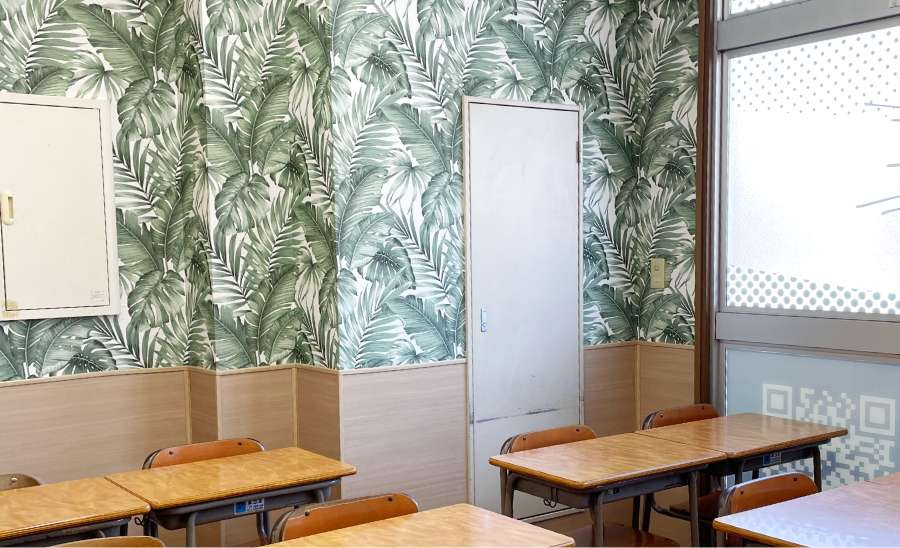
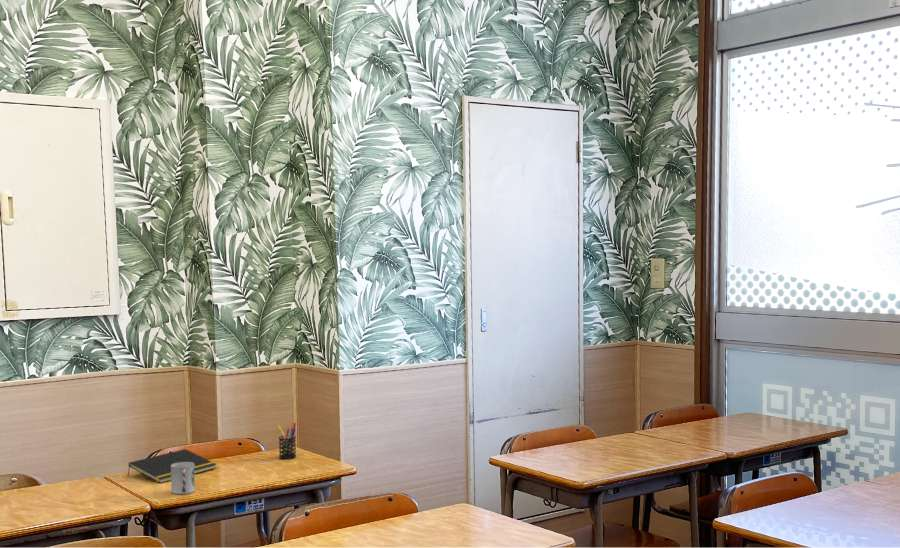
+ pen holder [276,422,297,460]
+ notepad [126,448,218,484]
+ cup [170,462,196,495]
